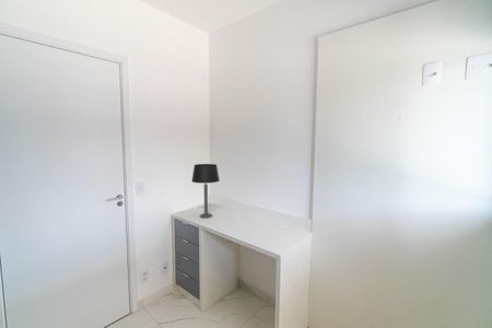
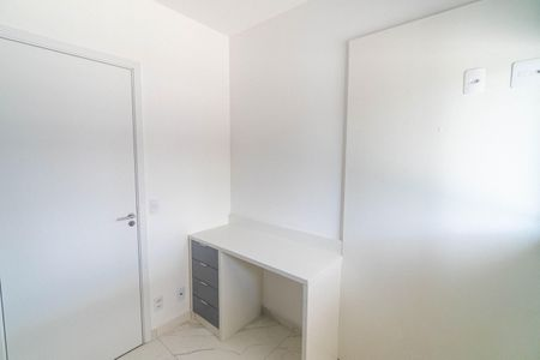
- table lamp [190,163,221,219]
